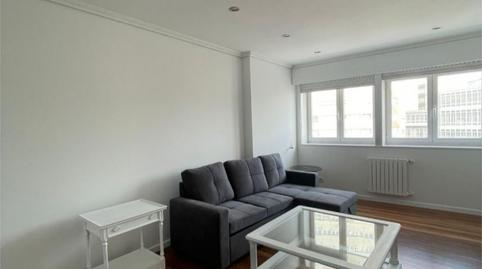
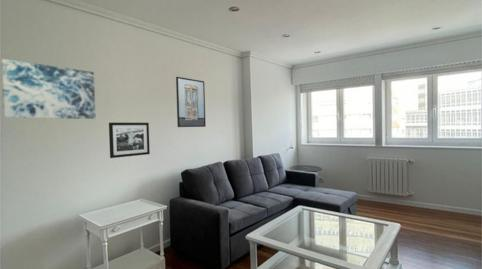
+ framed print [175,76,207,128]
+ picture frame [108,122,151,159]
+ wall art [0,58,97,120]
